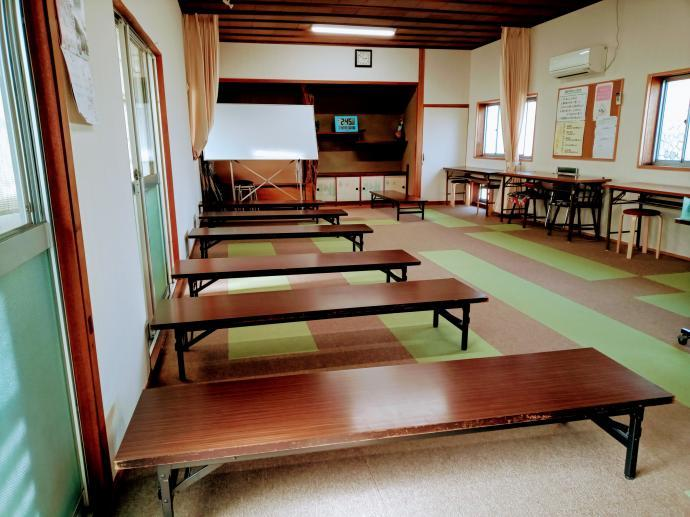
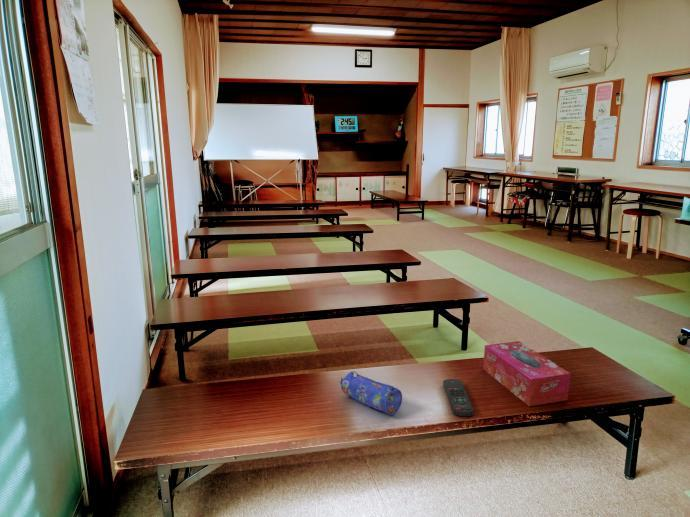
+ pencil case [338,370,403,416]
+ remote control [442,378,475,417]
+ tissue box [482,340,571,407]
